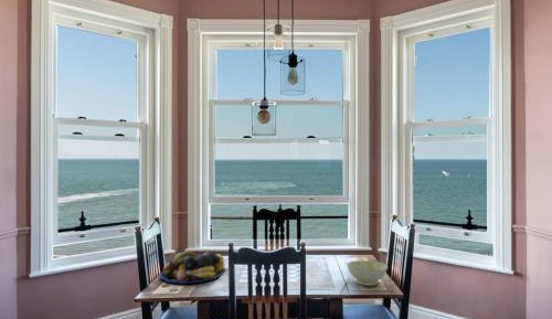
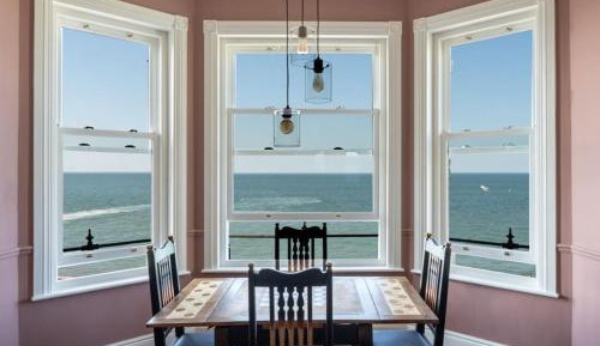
- fruit bowl [159,249,226,285]
- bowl [346,259,389,287]
